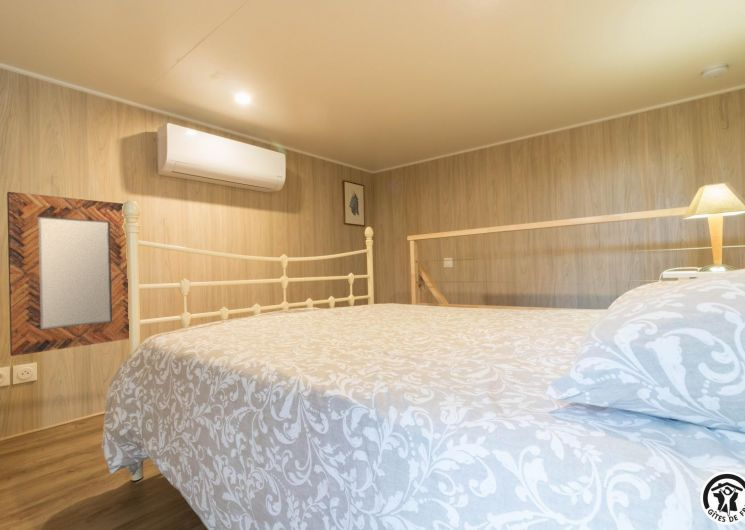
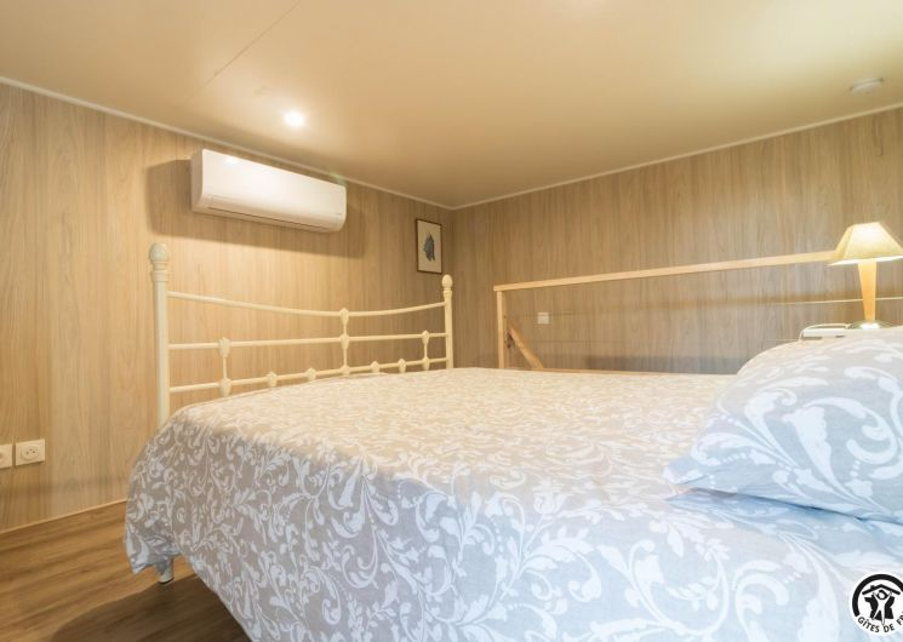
- home mirror [6,191,130,357]
